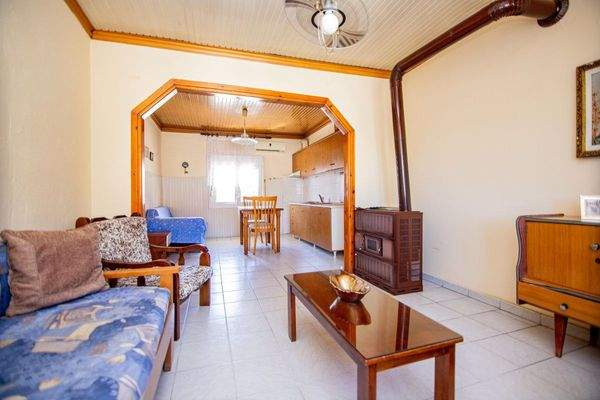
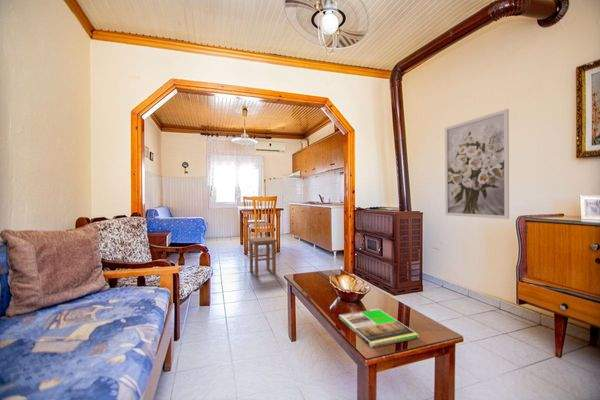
+ stool [247,236,279,277]
+ magazine [338,308,419,349]
+ wall art [444,108,510,220]
